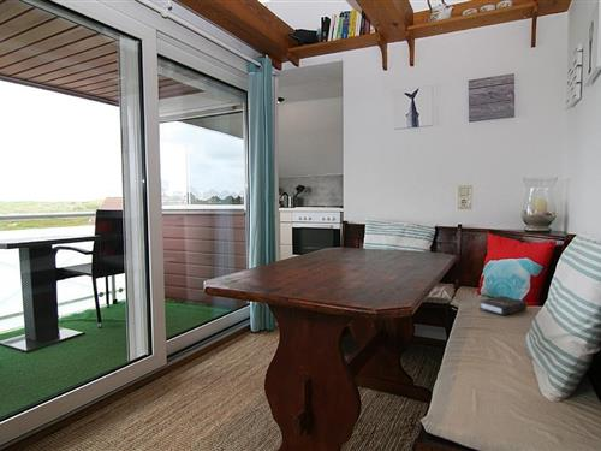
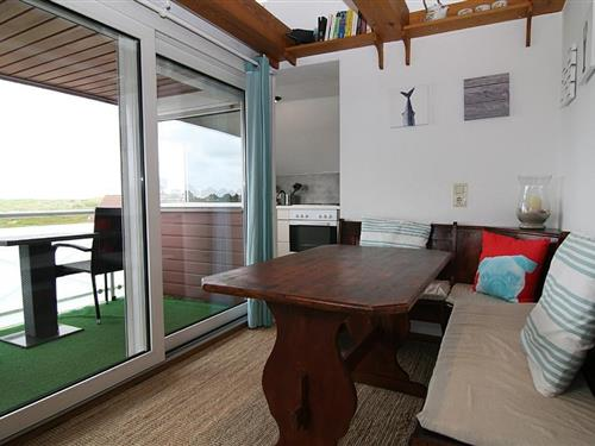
- hardback book [478,295,528,316]
